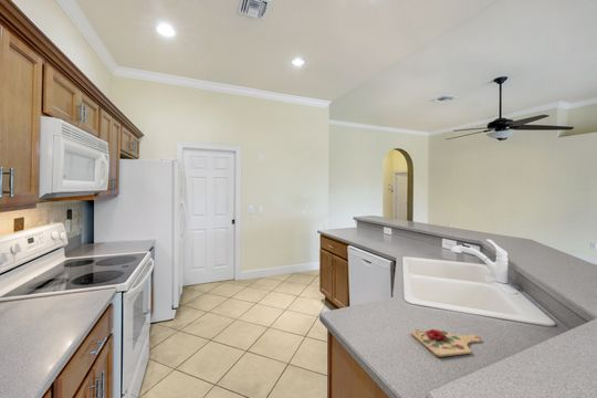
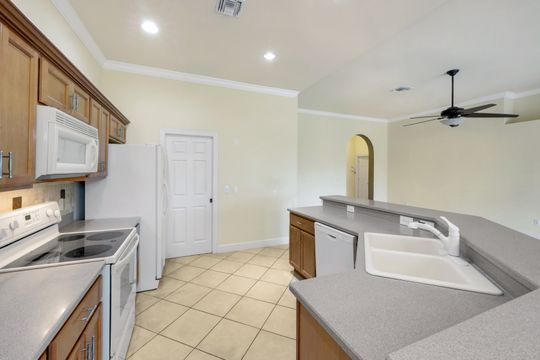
- cutting board [410,328,482,358]
